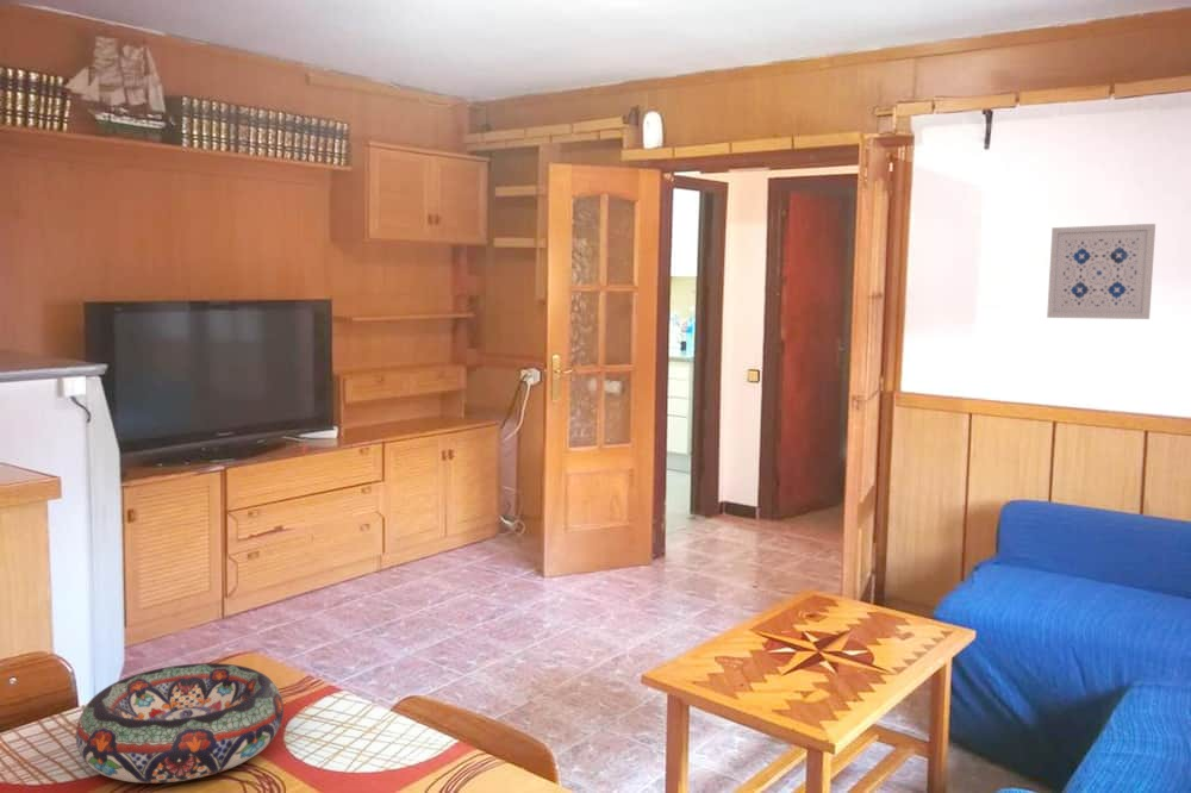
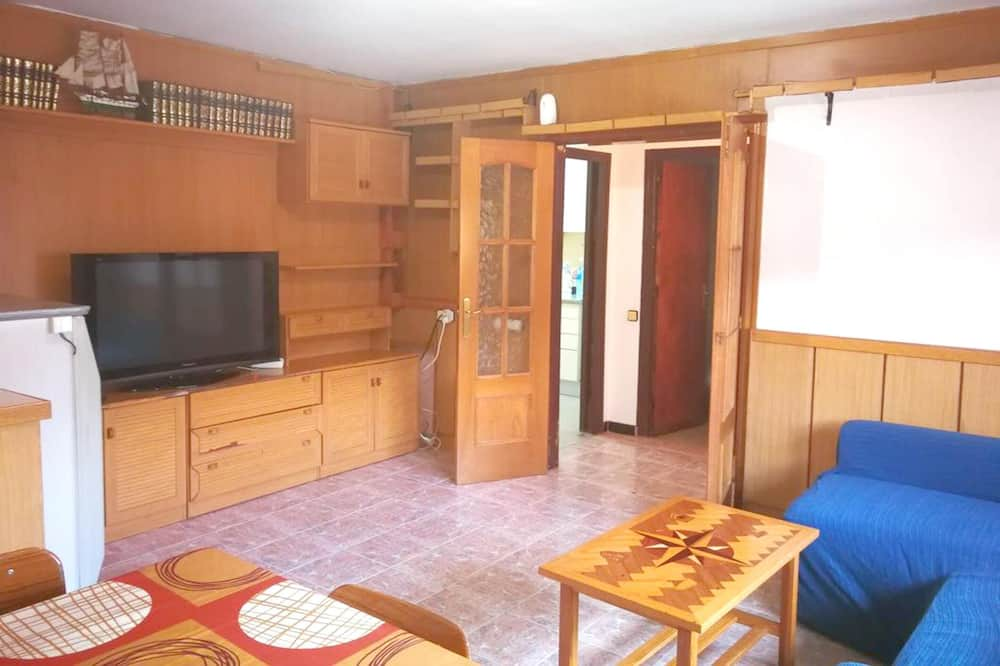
- wall art [1046,223,1156,320]
- decorative bowl [75,662,285,785]
